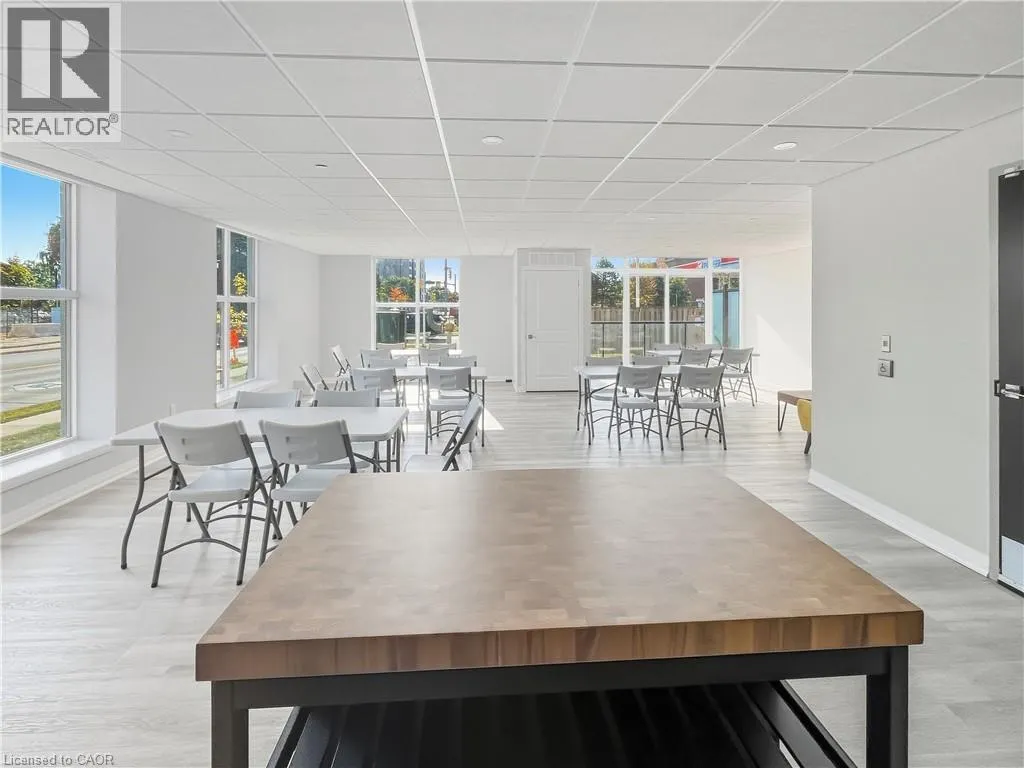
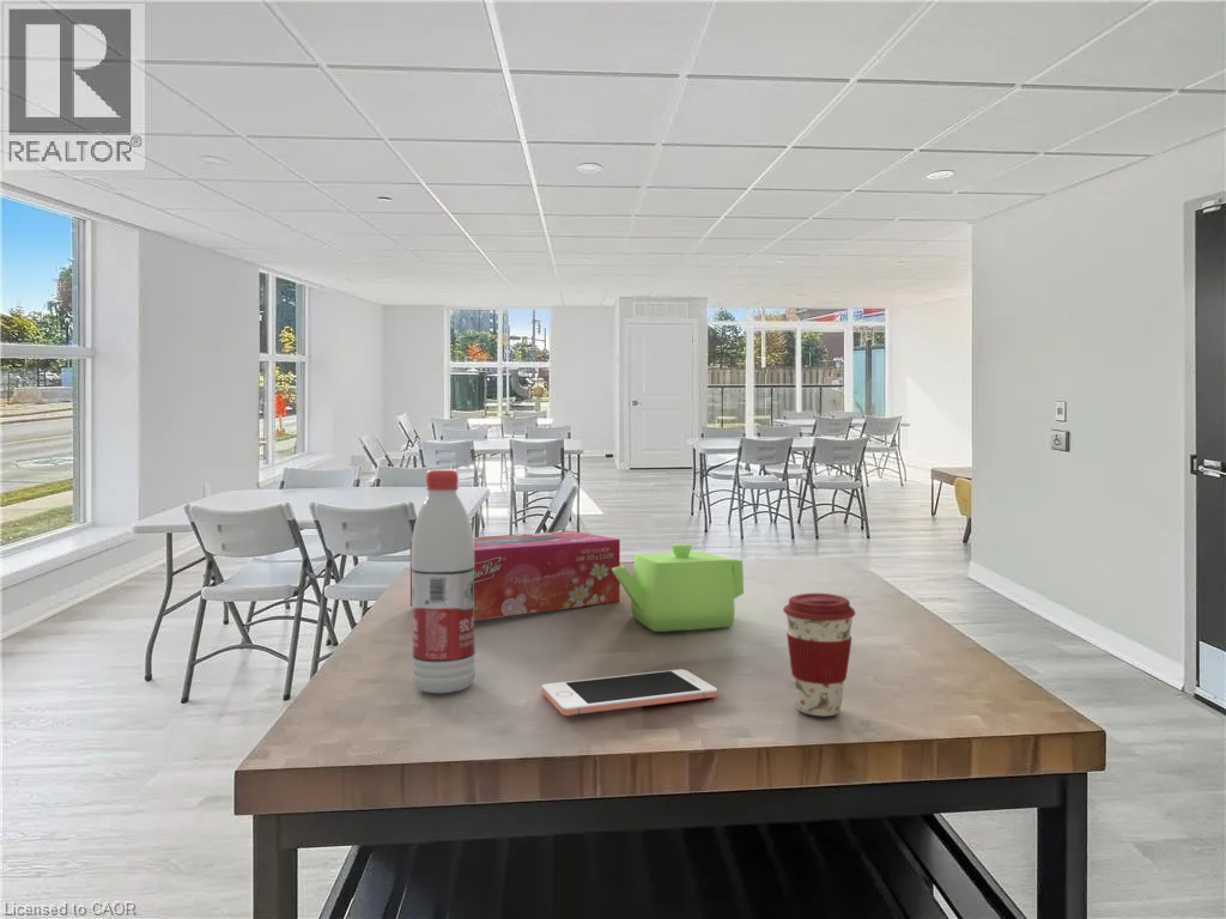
+ coffee cup [782,592,856,717]
+ tissue box [409,530,621,622]
+ water bottle [411,468,477,694]
+ teapot [612,542,745,633]
+ cell phone [541,668,718,717]
